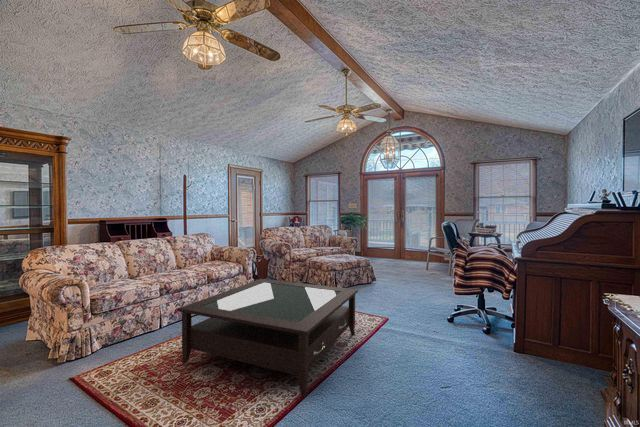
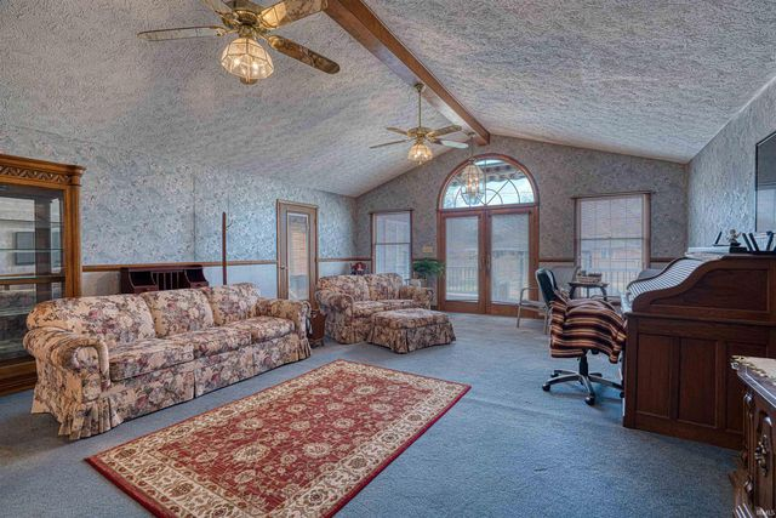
- coffee table [176,278,359,398]
